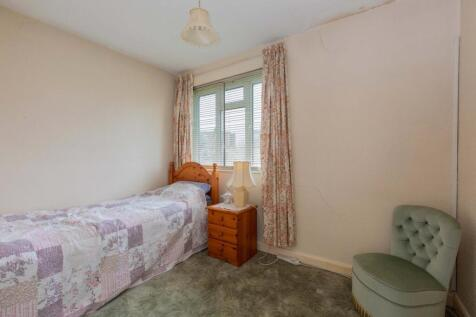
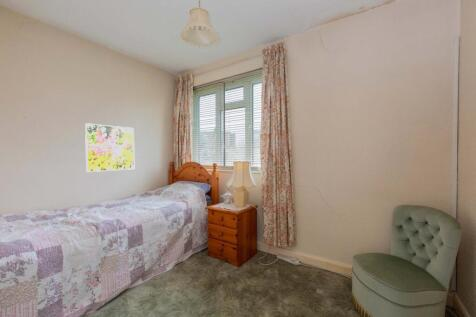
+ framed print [84,122,135,173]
